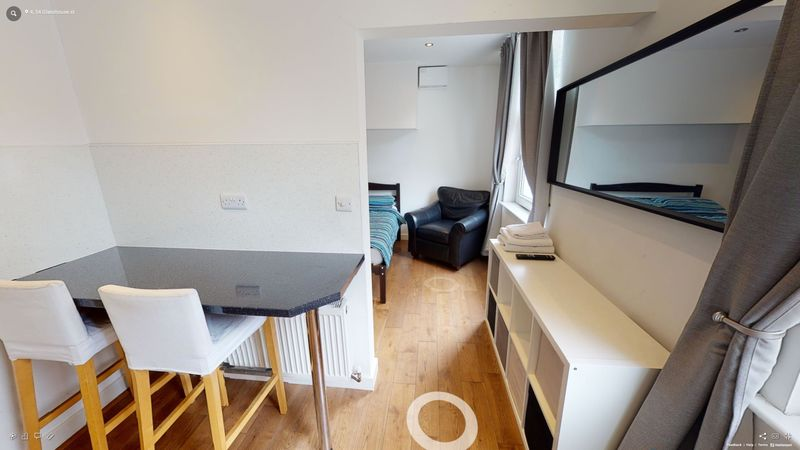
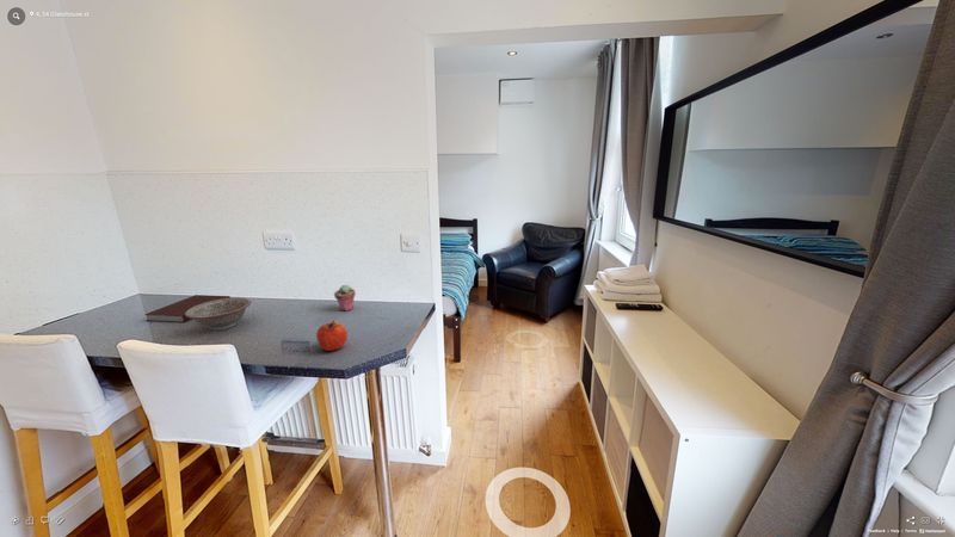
+ notebook [143,294,232,323]
+ apple [315,320,349,352]
+ decorative bowl [185,297,252,332]
+ potted succulent [333,283,357,313]
